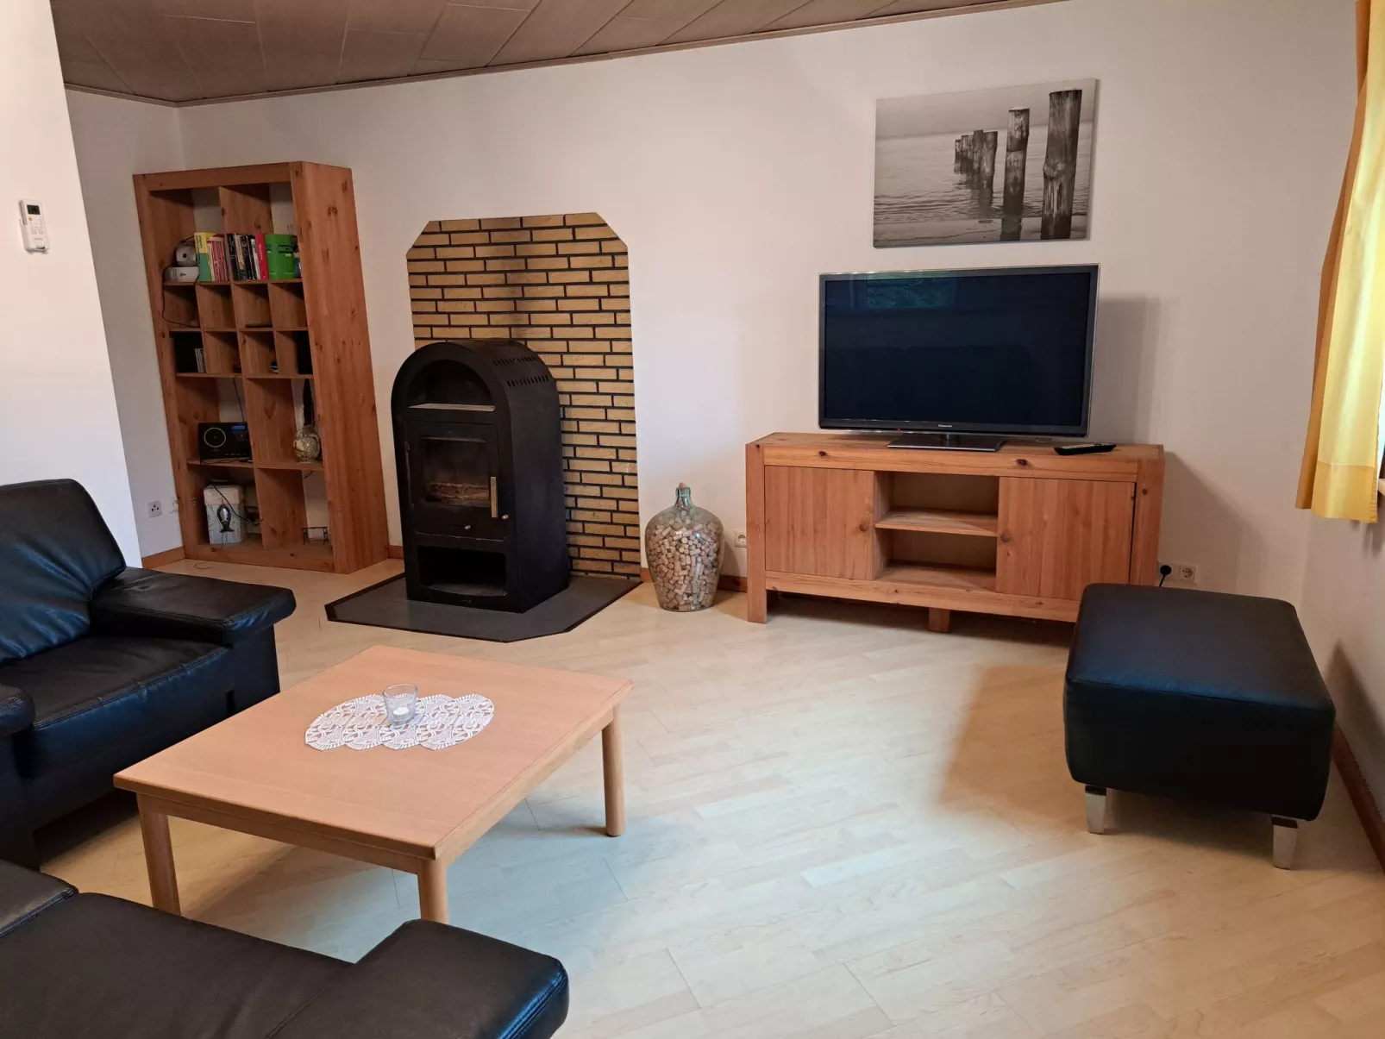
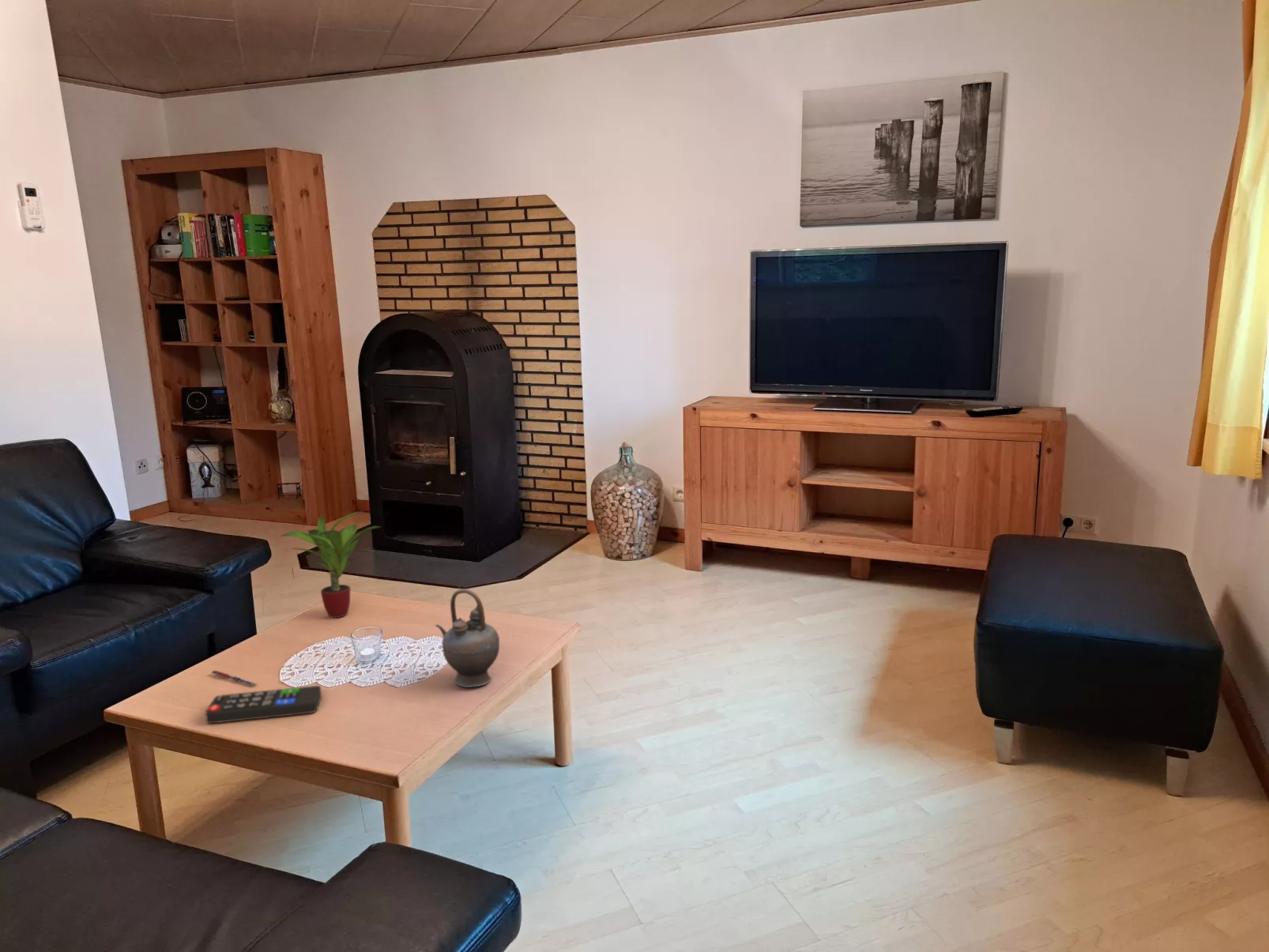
+ potted plant [280,510,381,619]
+ teapot [435,588,500,688]
+ pen [211,670,258,687]
+ remote control [205,685,322,724]
